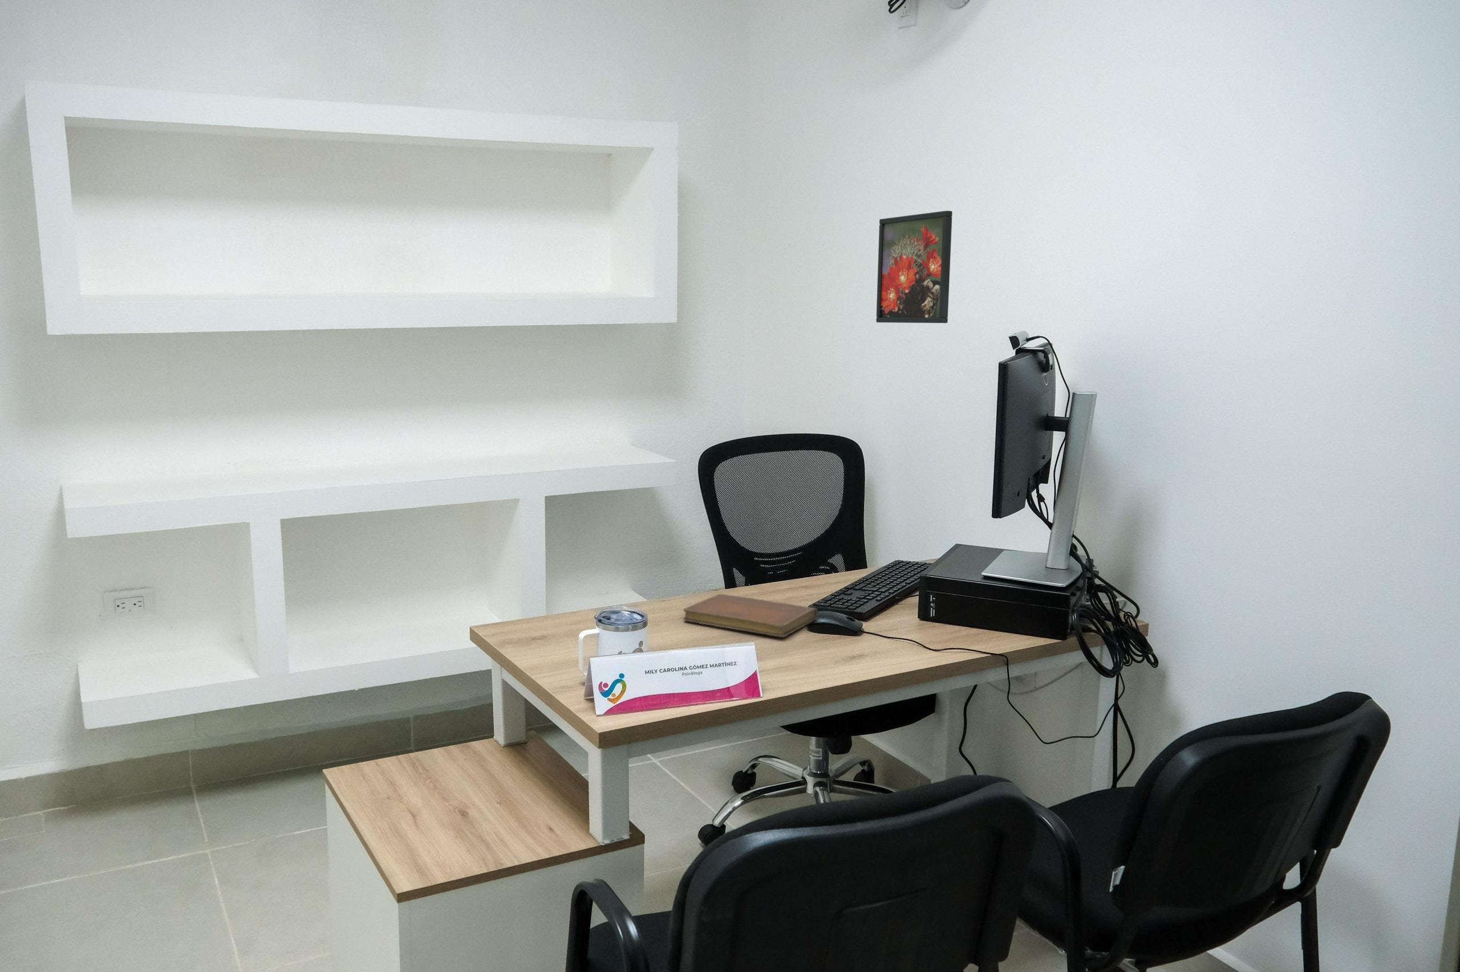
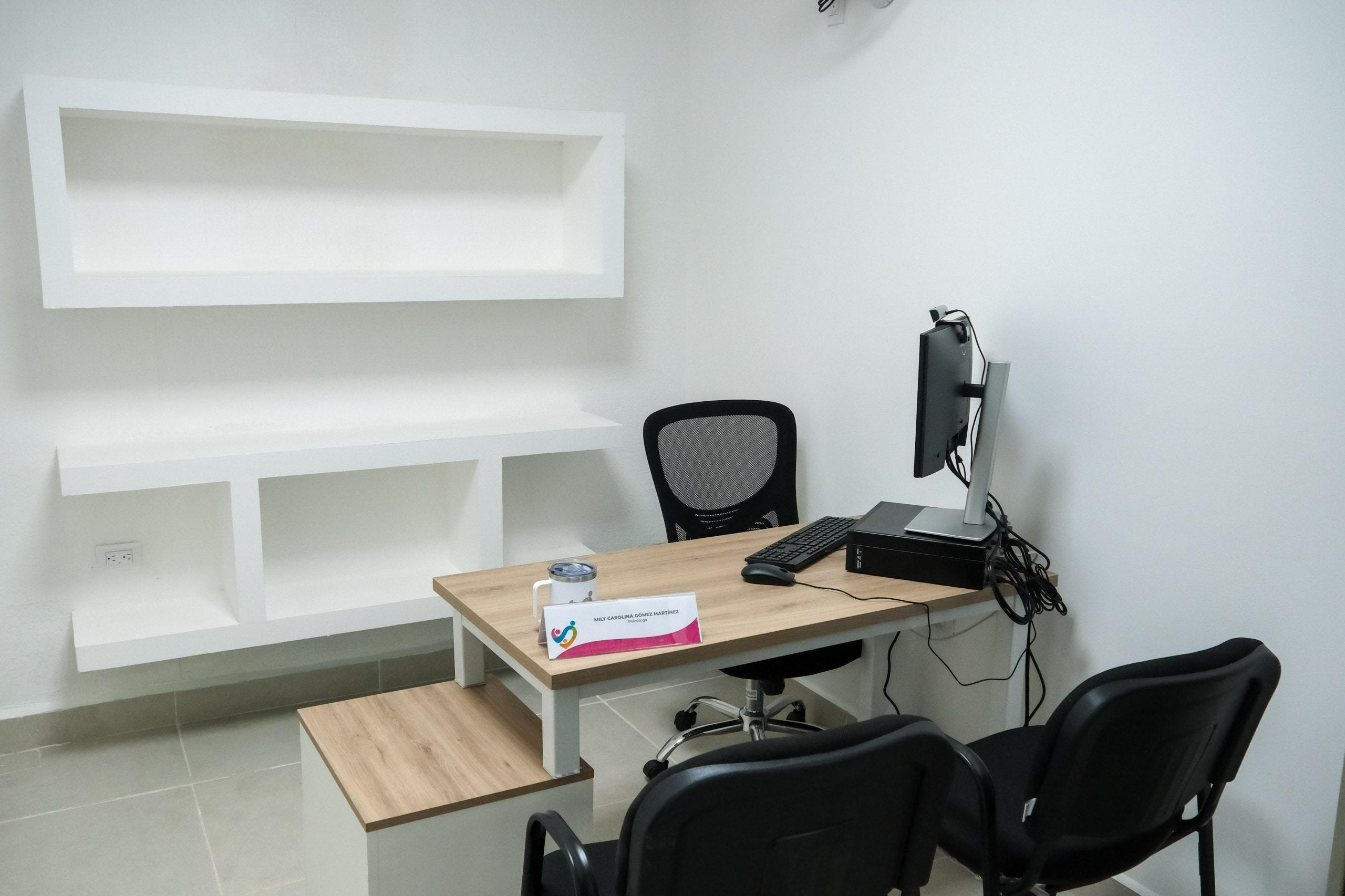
- notebook [683,593,818,638]
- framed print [875,210,953,323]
